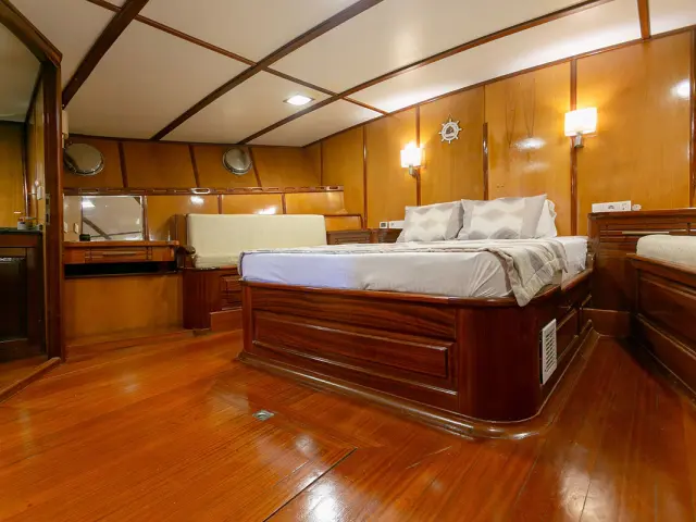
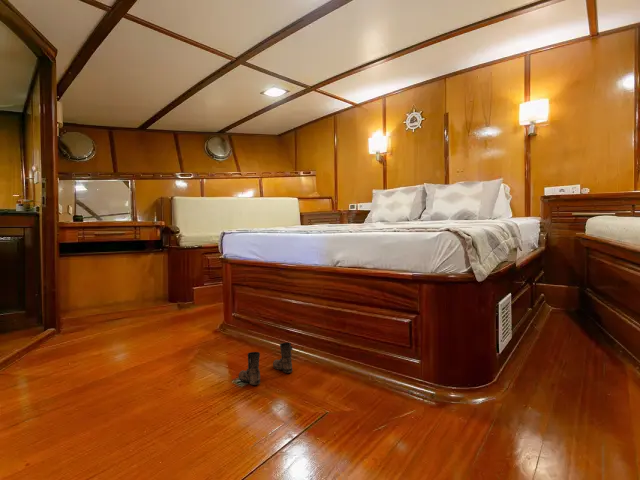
+ boots [238,342,293,386]
